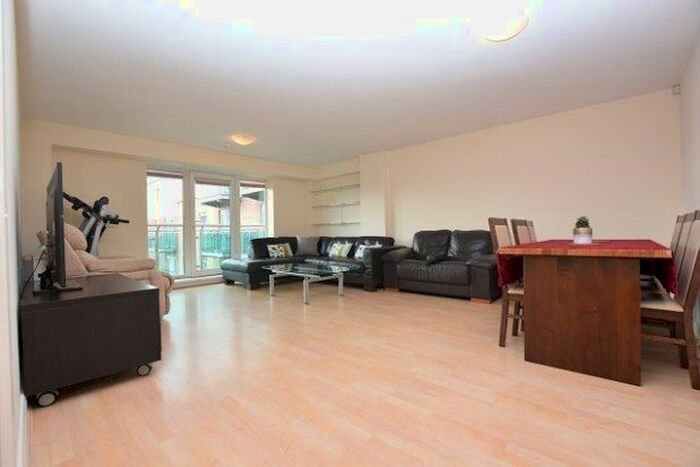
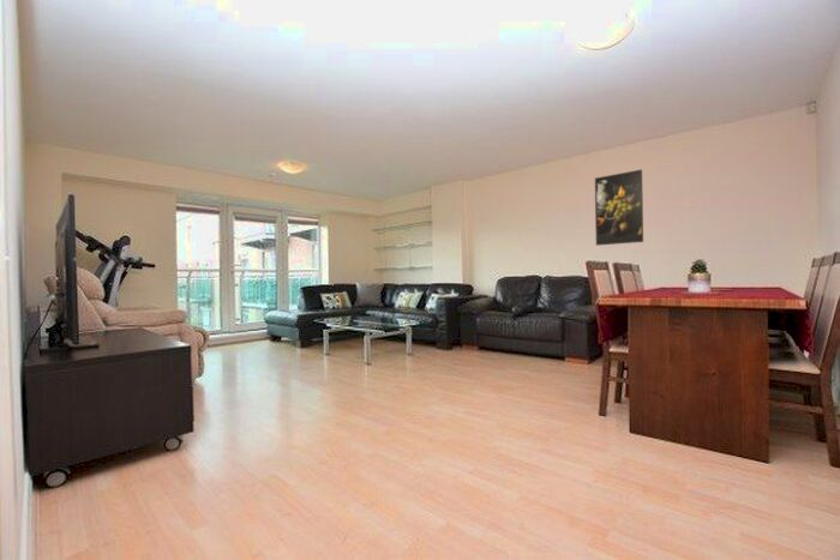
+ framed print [594,168,644,247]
